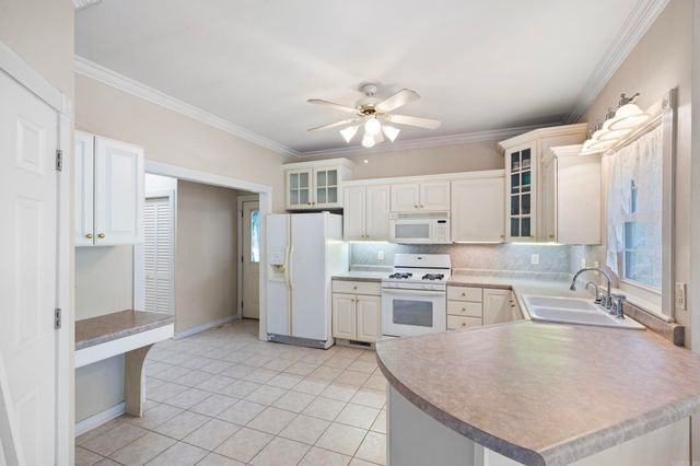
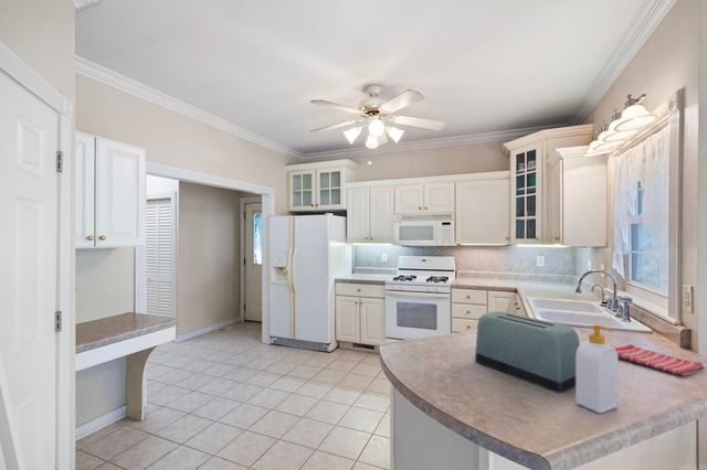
+ toaster [474,311,581,395]
+ dish towel [613,343,706,377]
+ soap bottle [574,323,619,415]
